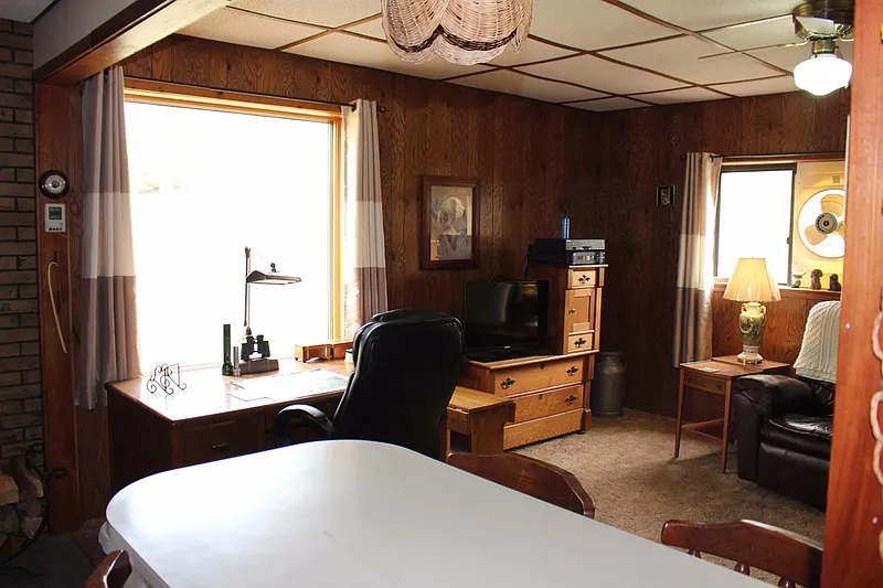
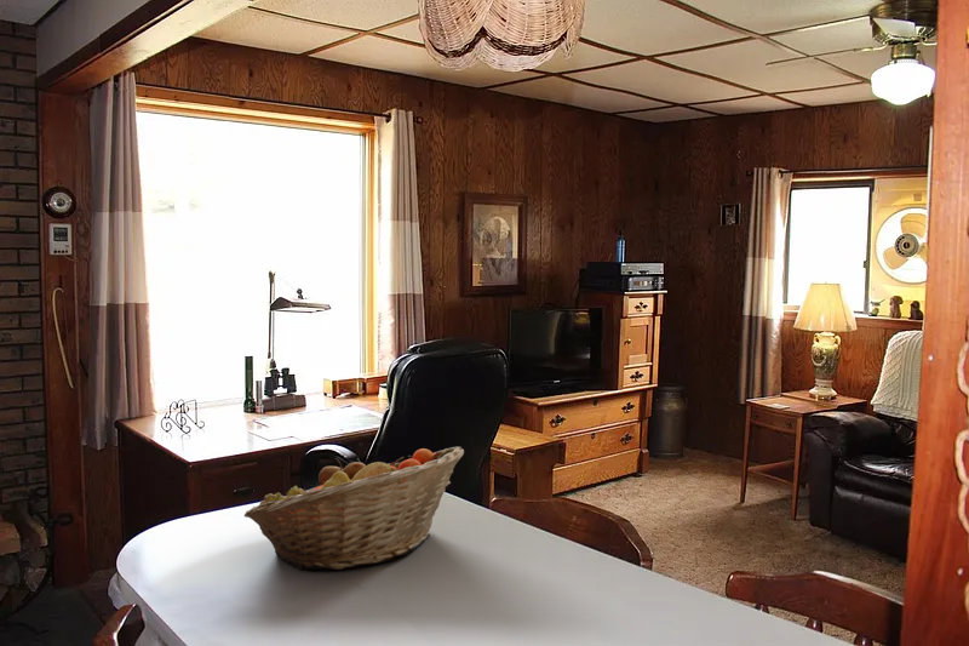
+ fruit basket [243,446,465,571]
